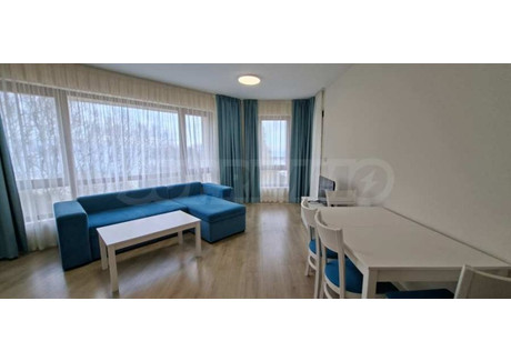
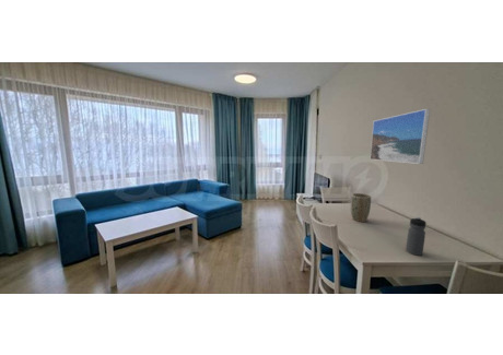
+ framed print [369,108,431,165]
+ plant pot [350,192,372,223]
+ water bottle [405,216,428,257]
